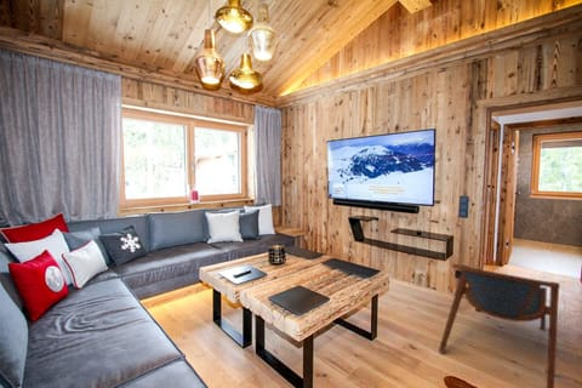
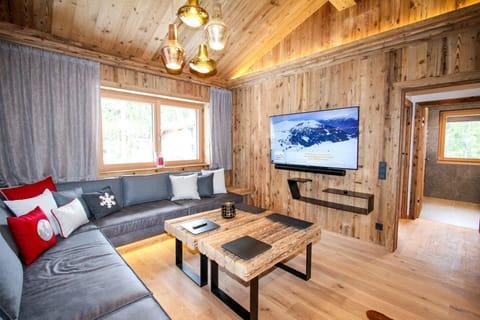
- armchair [438,263,561,388]
